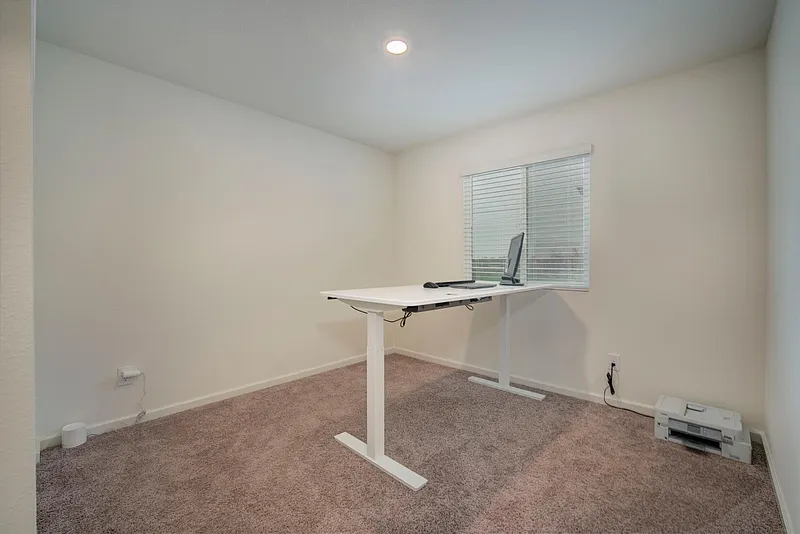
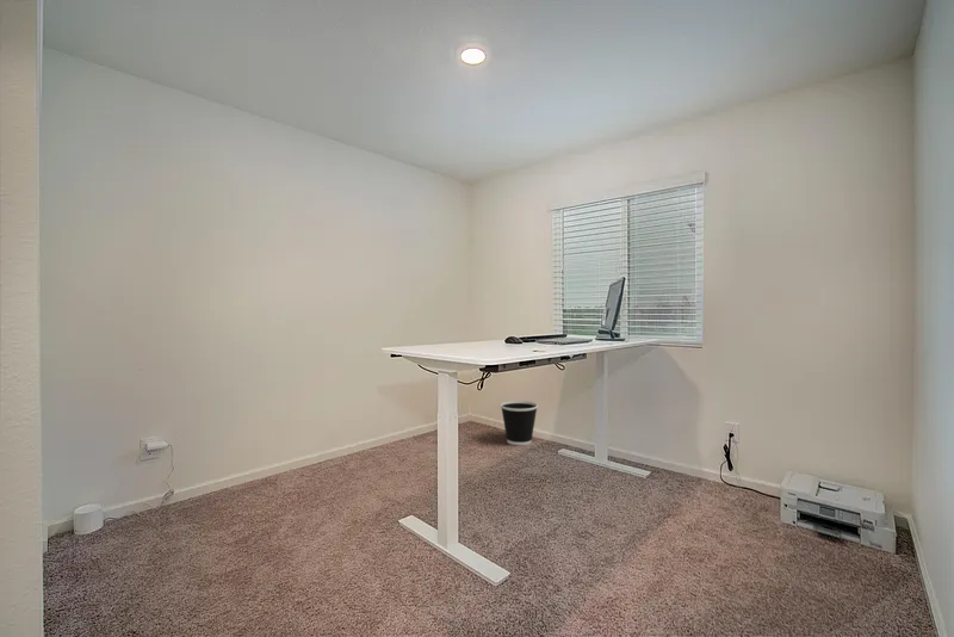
+ wastebasket [500,400,539,446]
